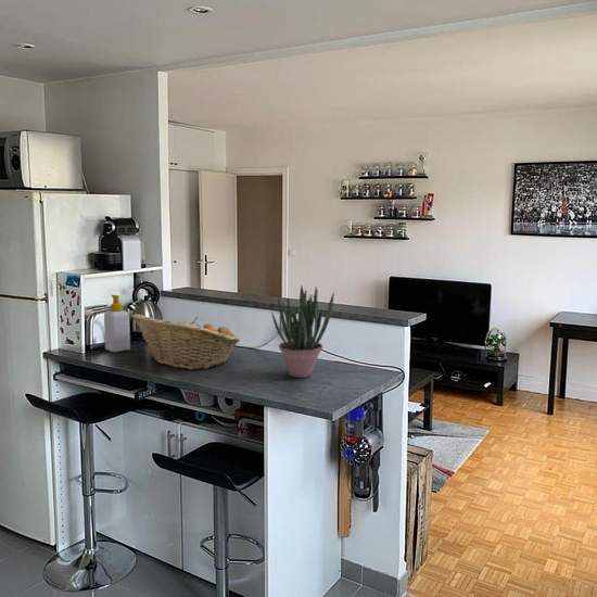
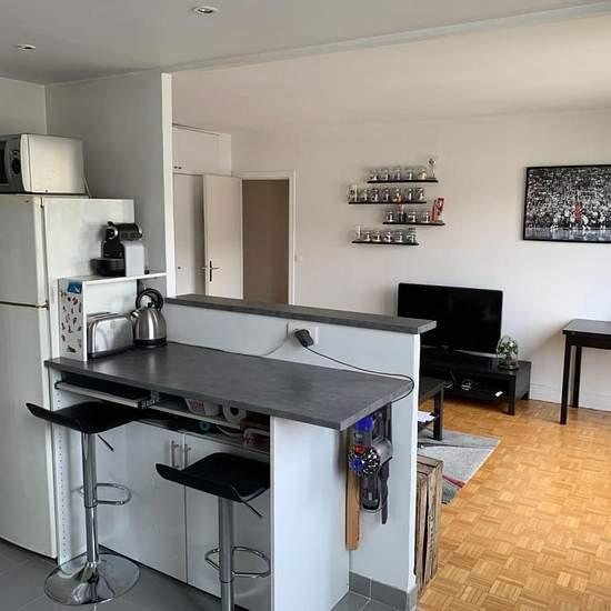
- fruit basket [130,313,241,370]
- soap bottle [103,294,131,353]
- potted plant [270,285,335,379]
